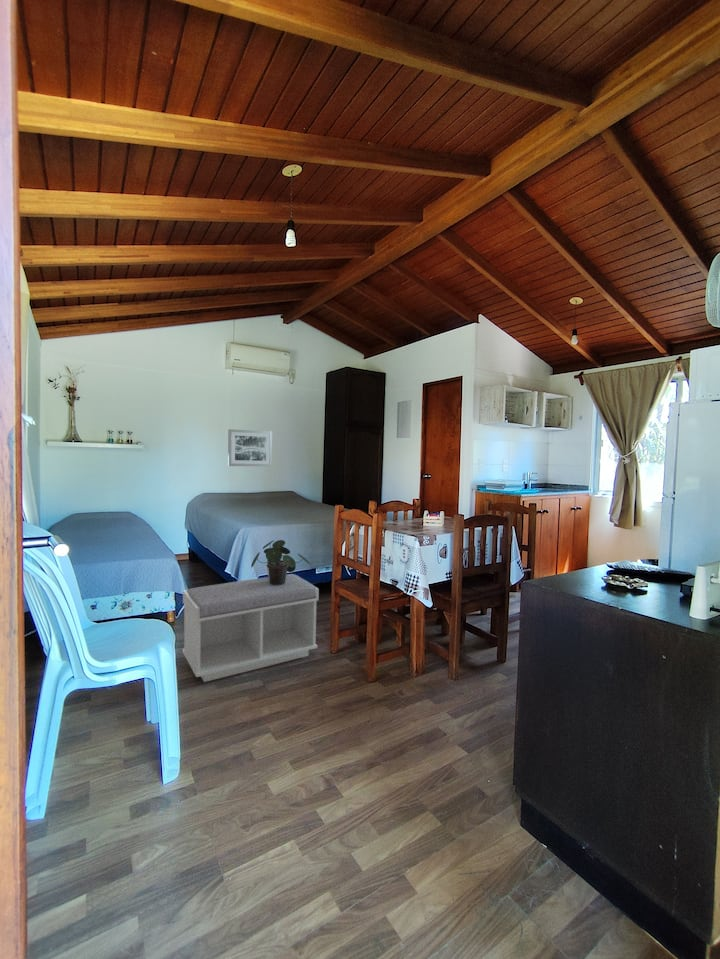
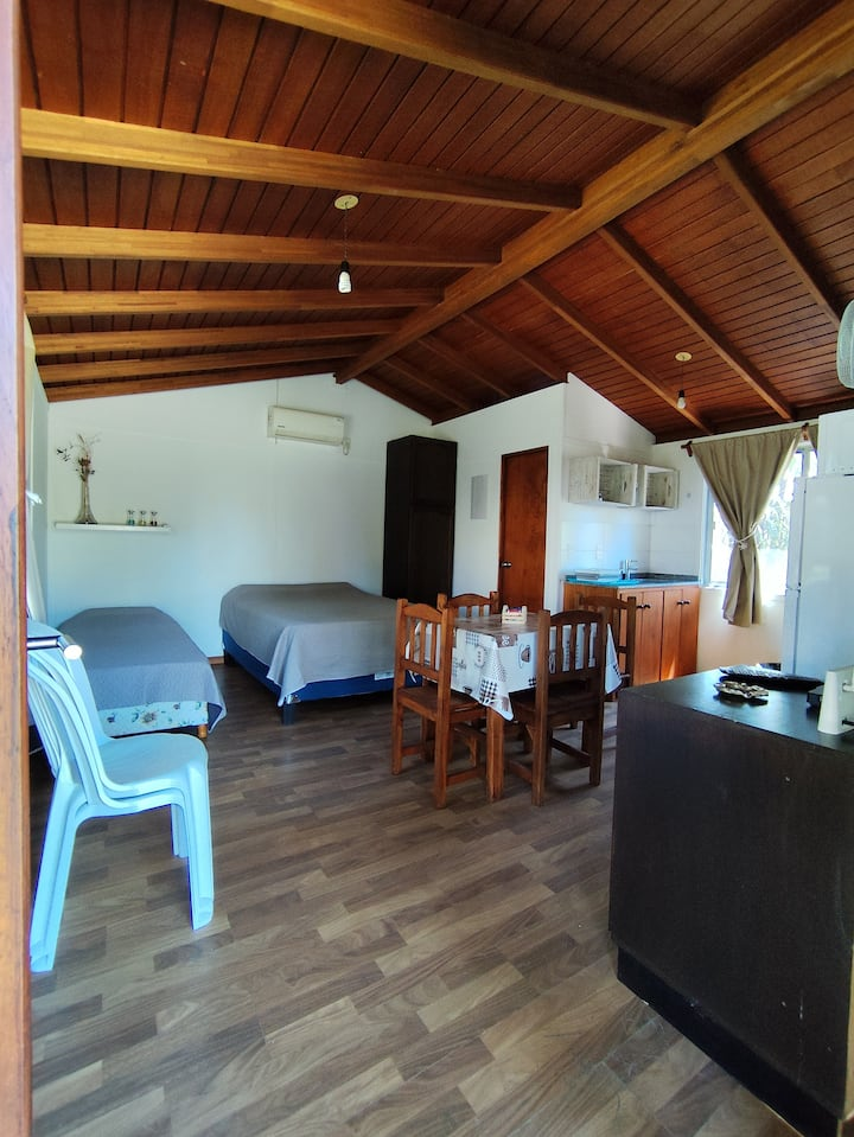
- wall art [227,428,273,467]
- potted plant [250,539,312,585]
- bench [182,573,320,683]
